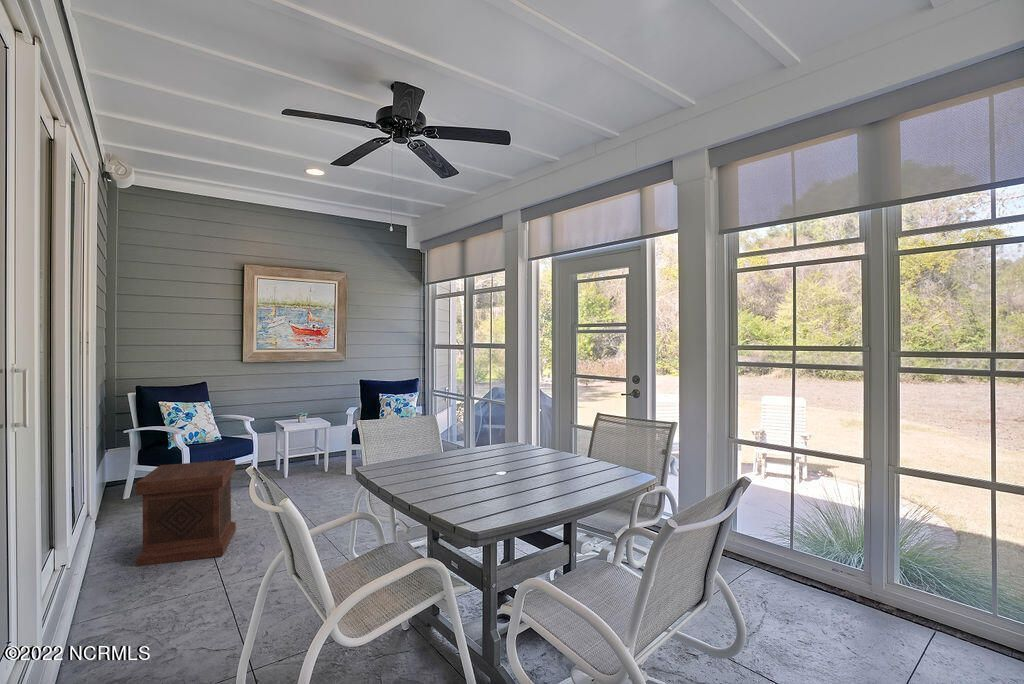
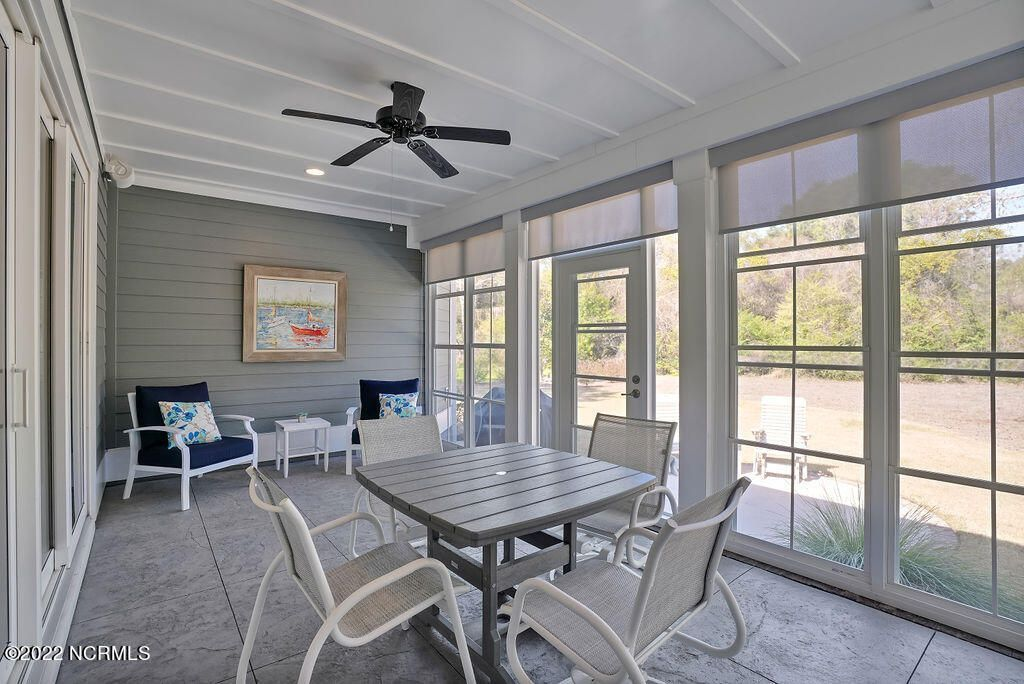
- side table [135,459,237,568]
